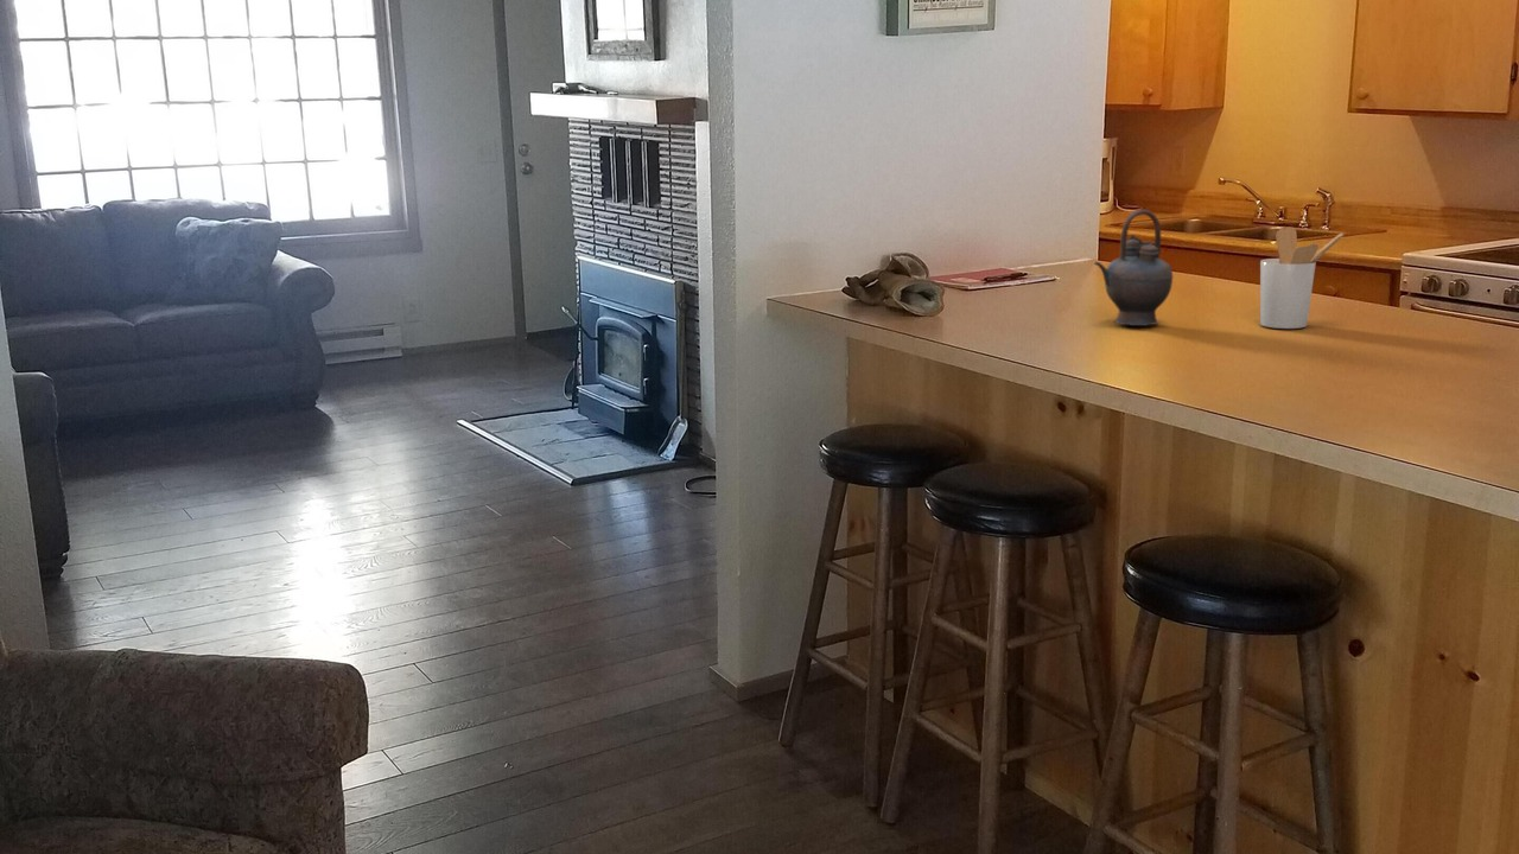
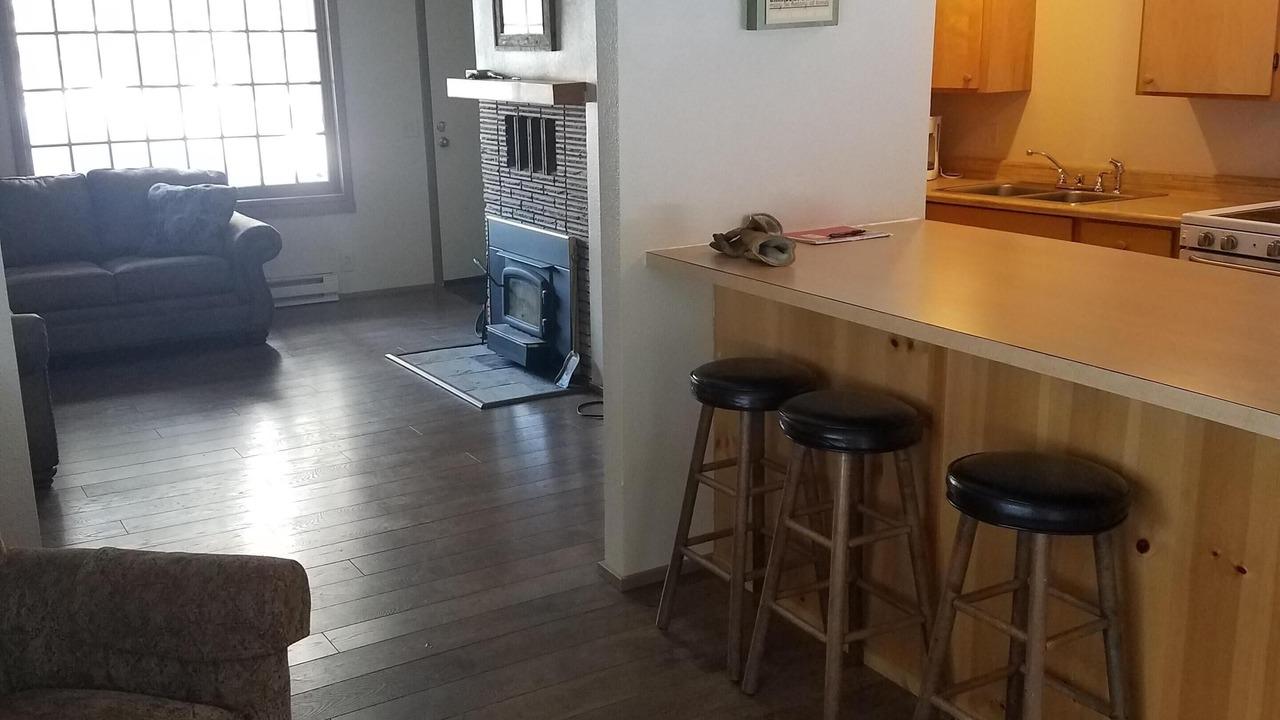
- utensil holder [1259,225,1345,330]
- teapot [1093,209,1174,327]
